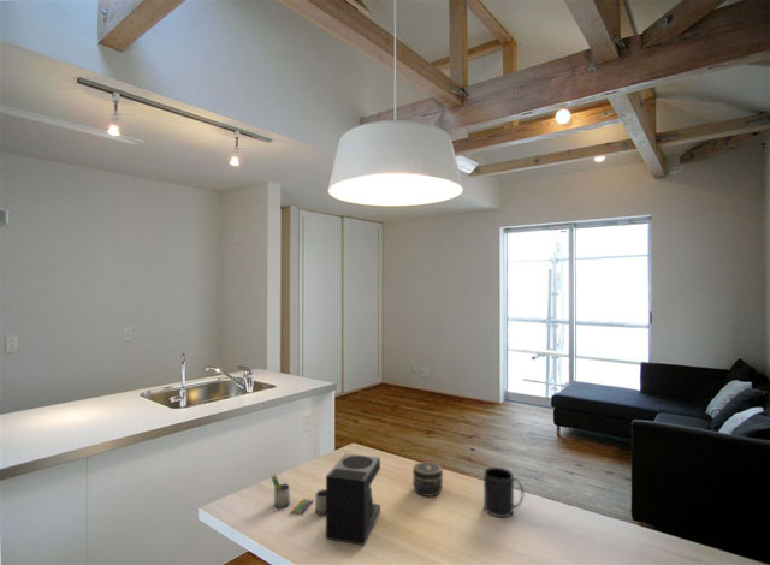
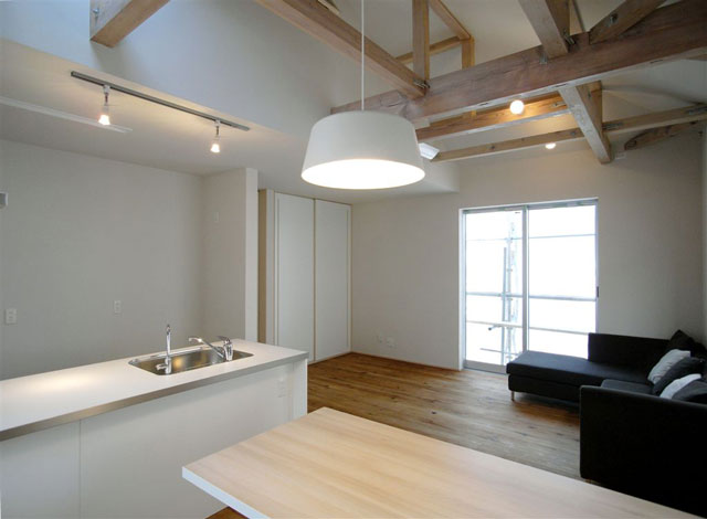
- jar [411,460,444,498]
- mug [482,466,525,518]
- coffee maker [270,452,381,546]
